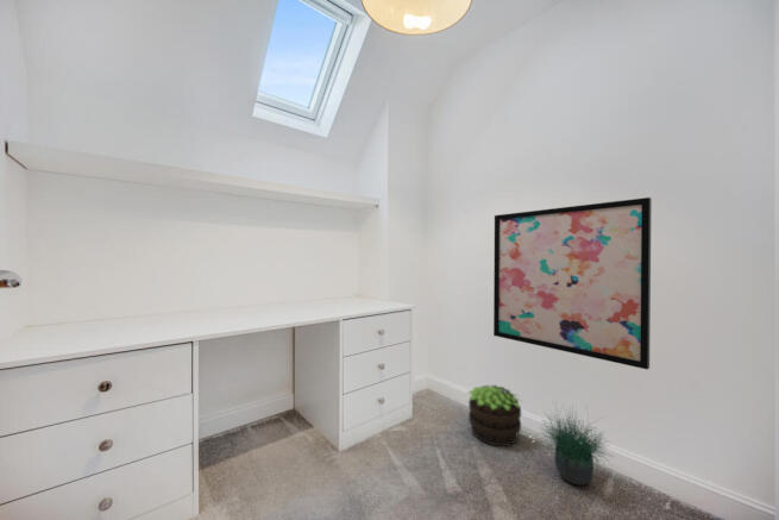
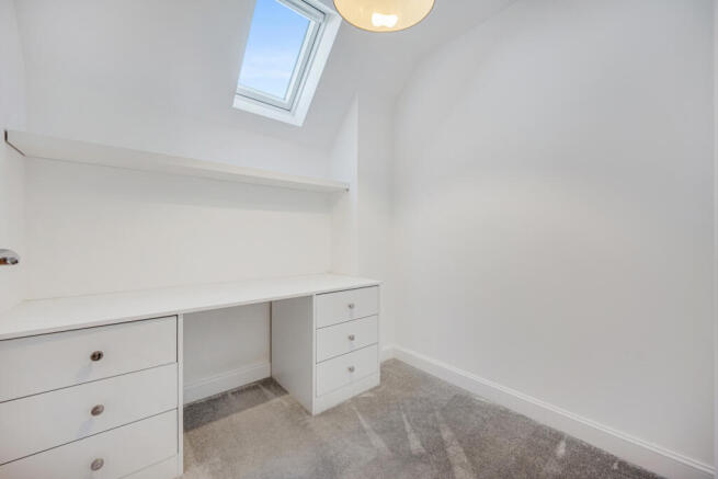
- potted plant [534,402,618,487]
- wall art [492,196,653,370]
- potted plant [466,383,523,447]
